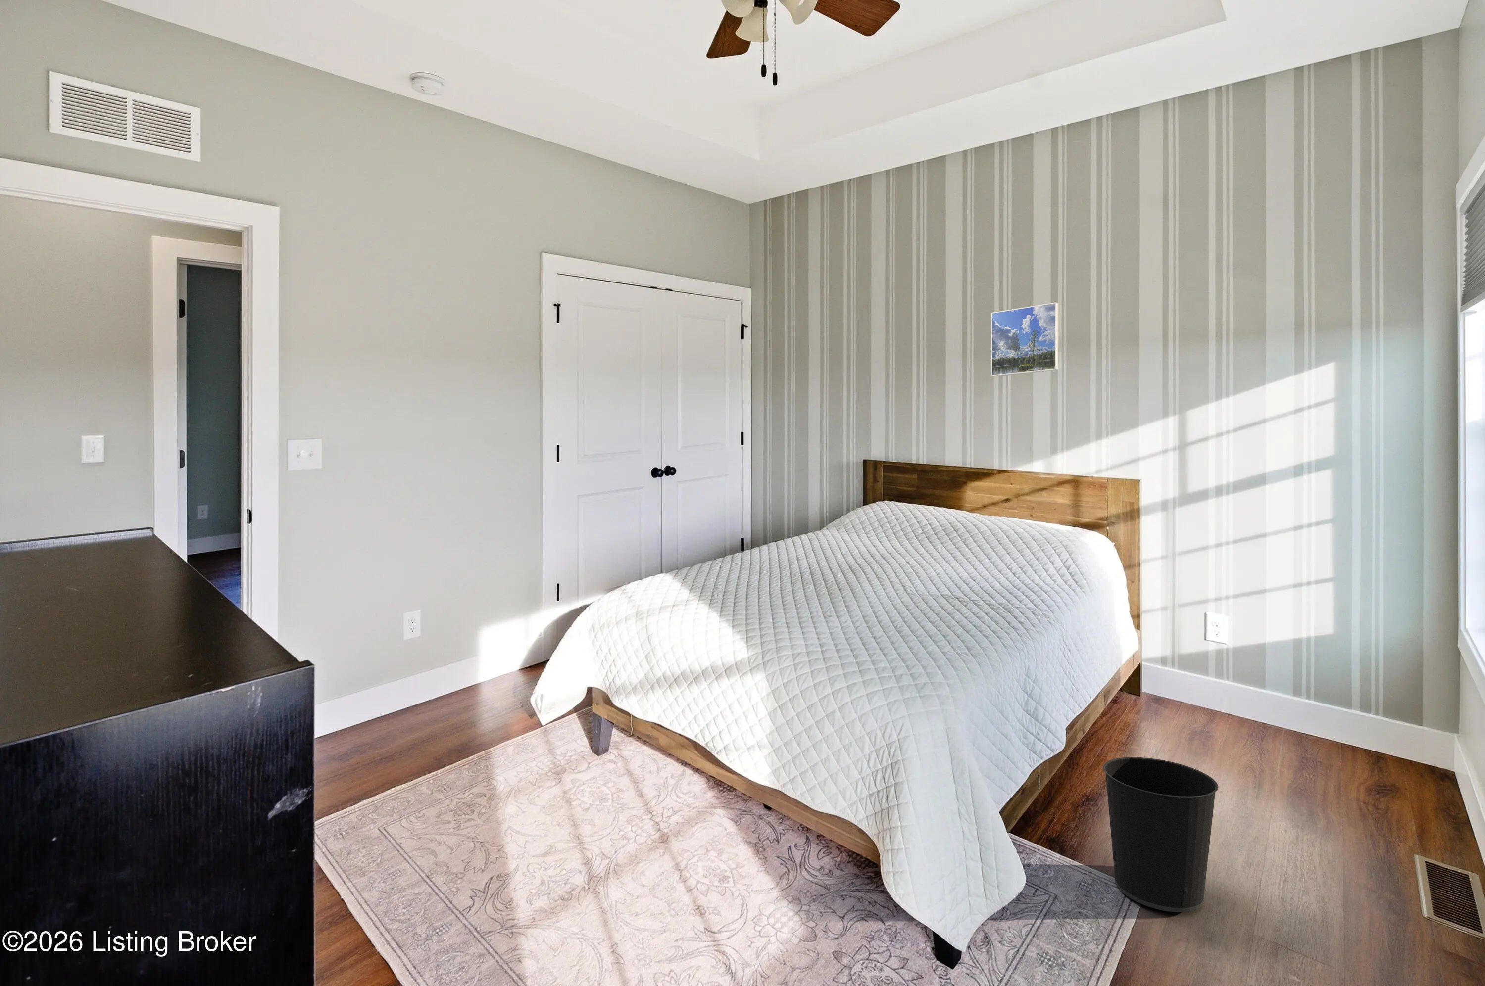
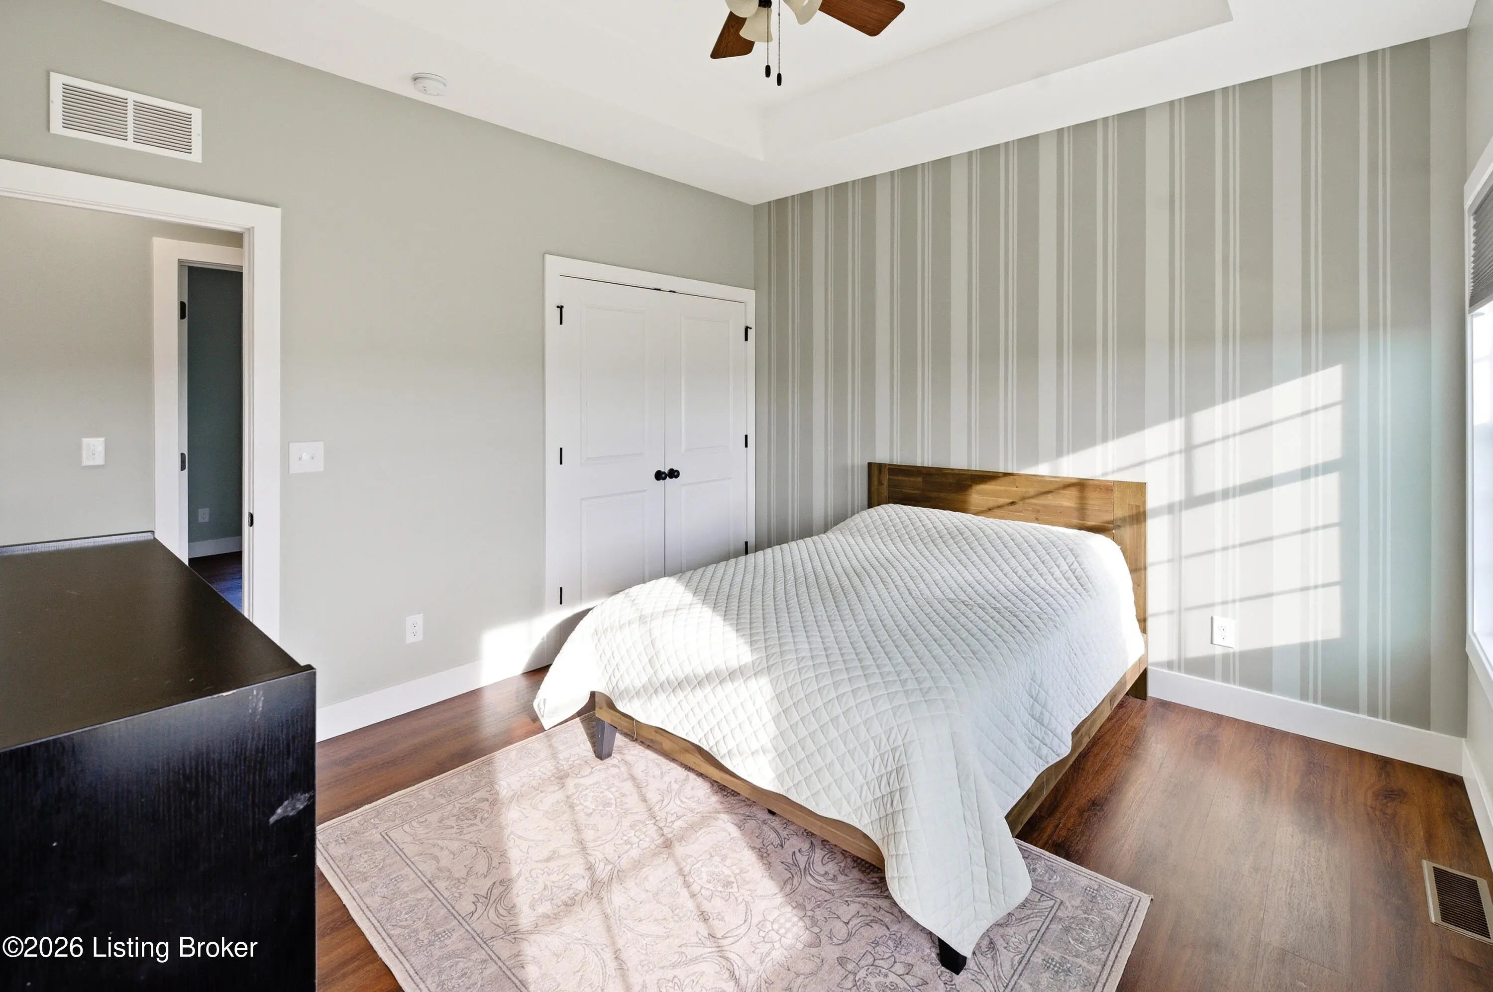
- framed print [991,302,1059,377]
- wastebasket [1102,756,1219,912]
